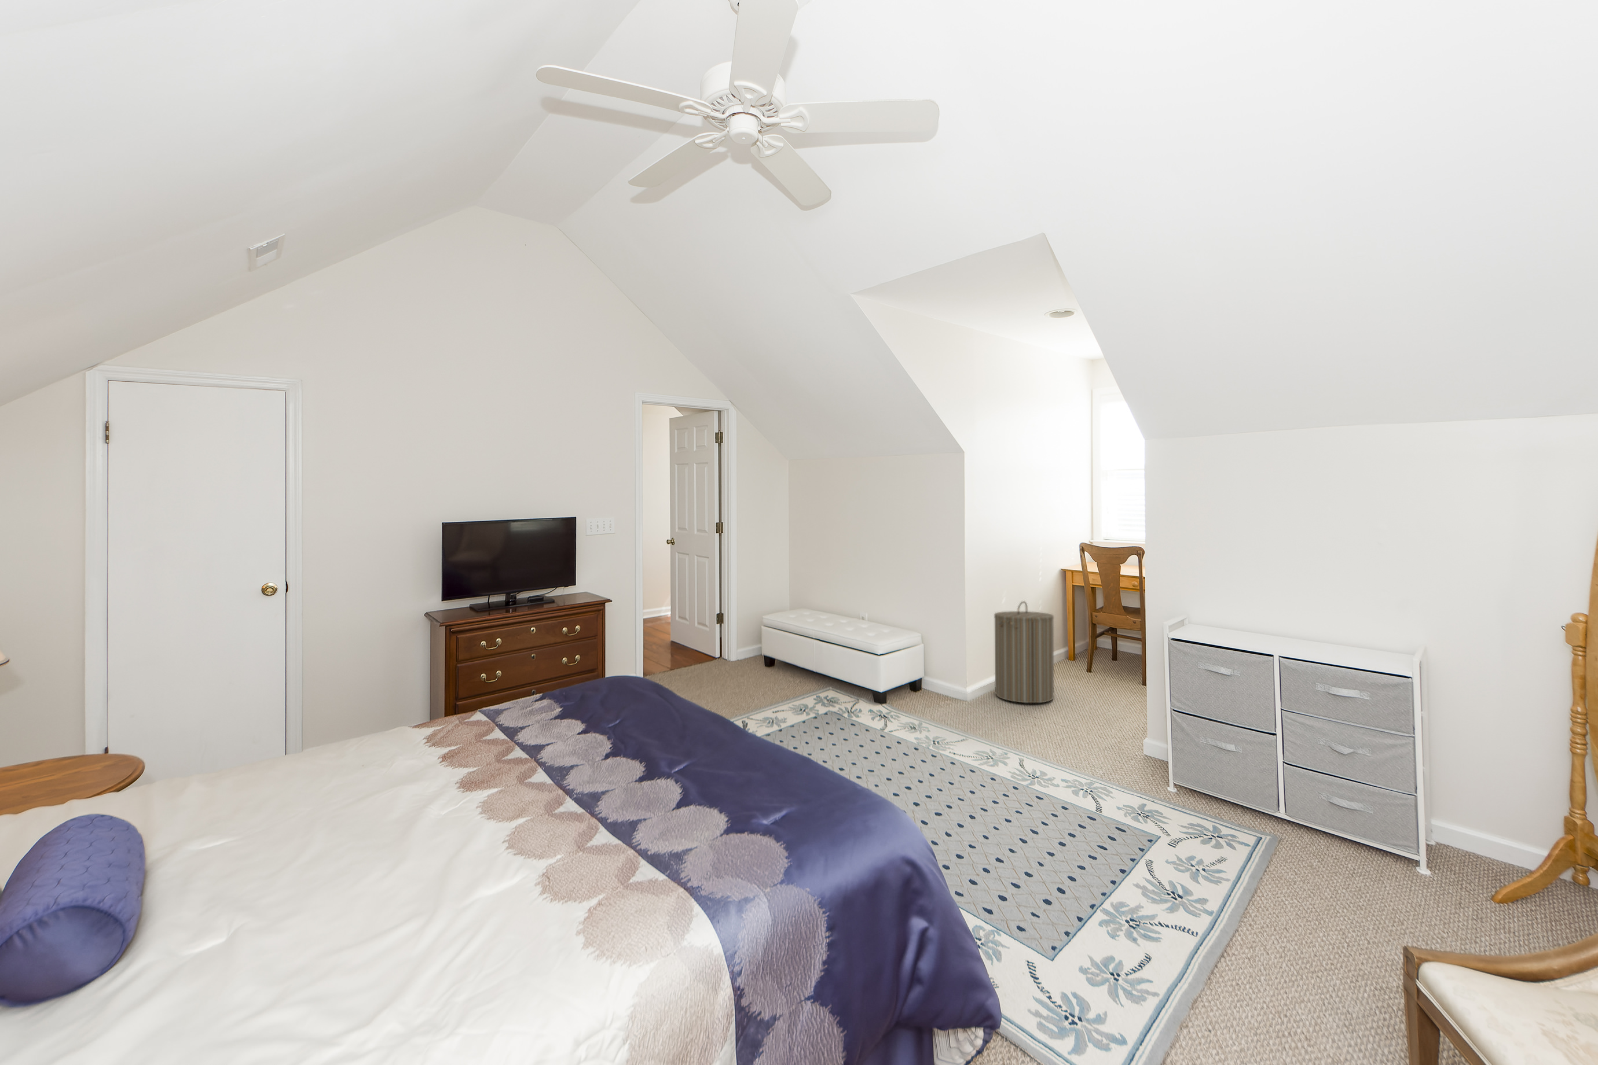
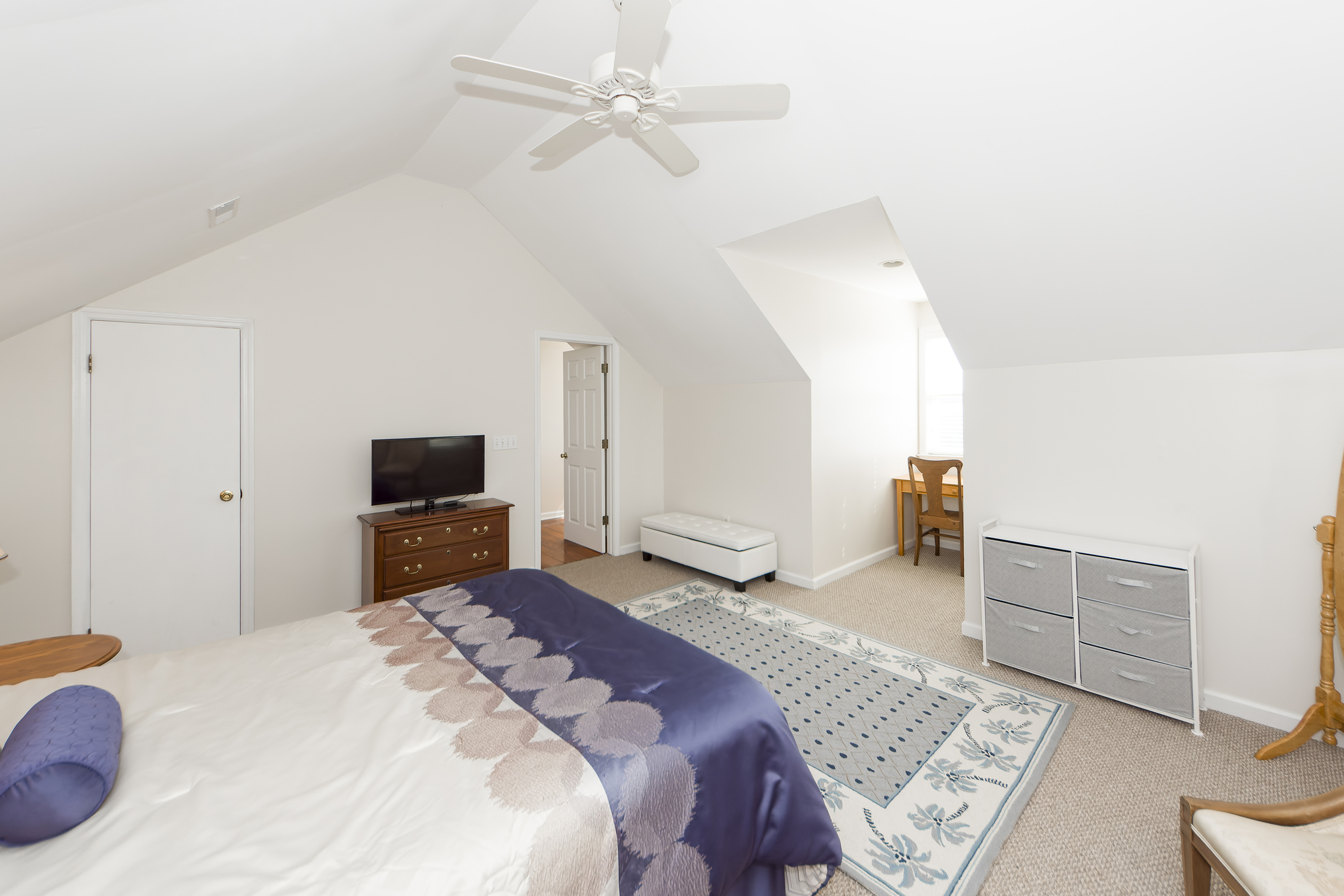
- laundry hamper [994,600,1055,704]
